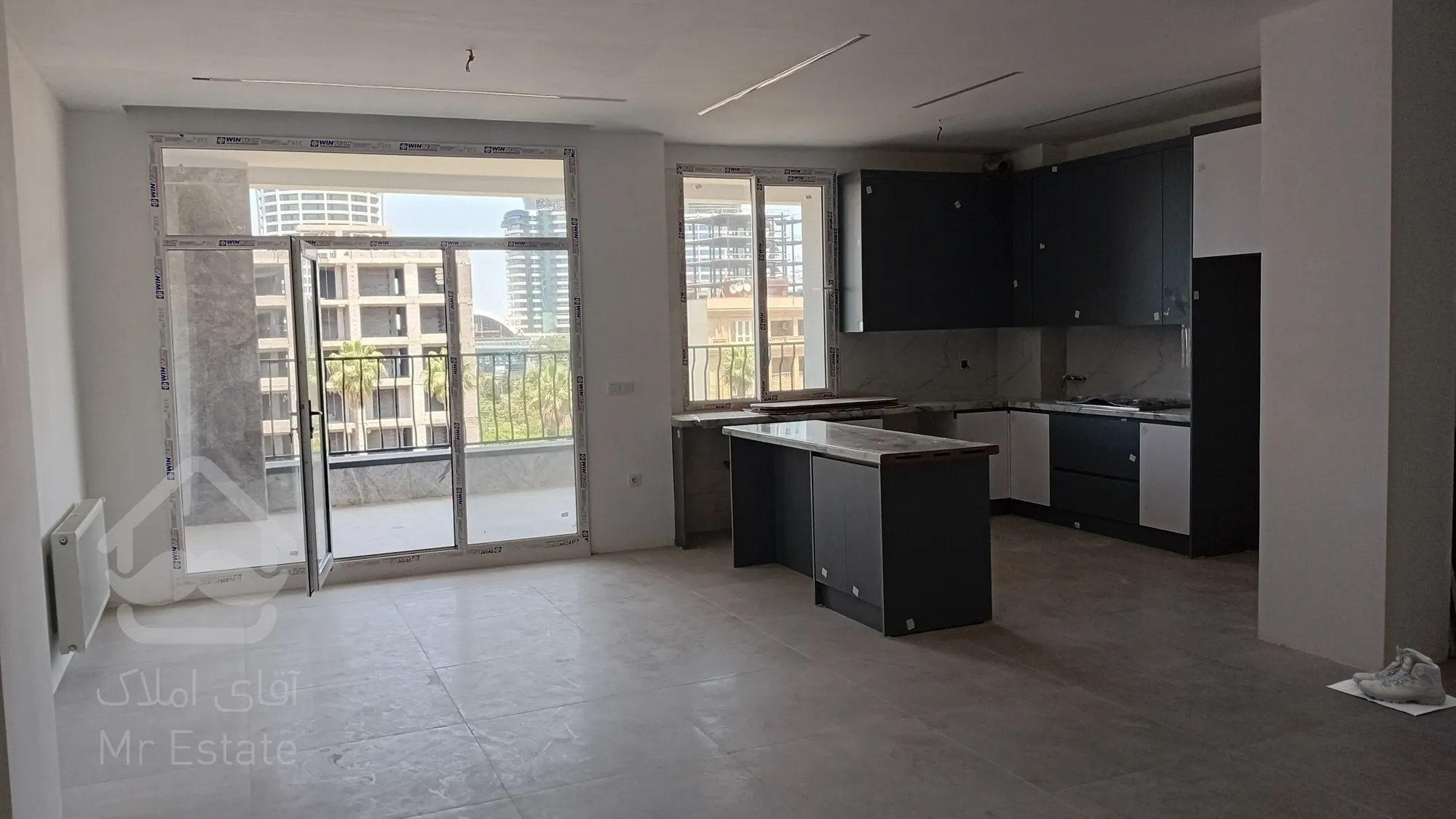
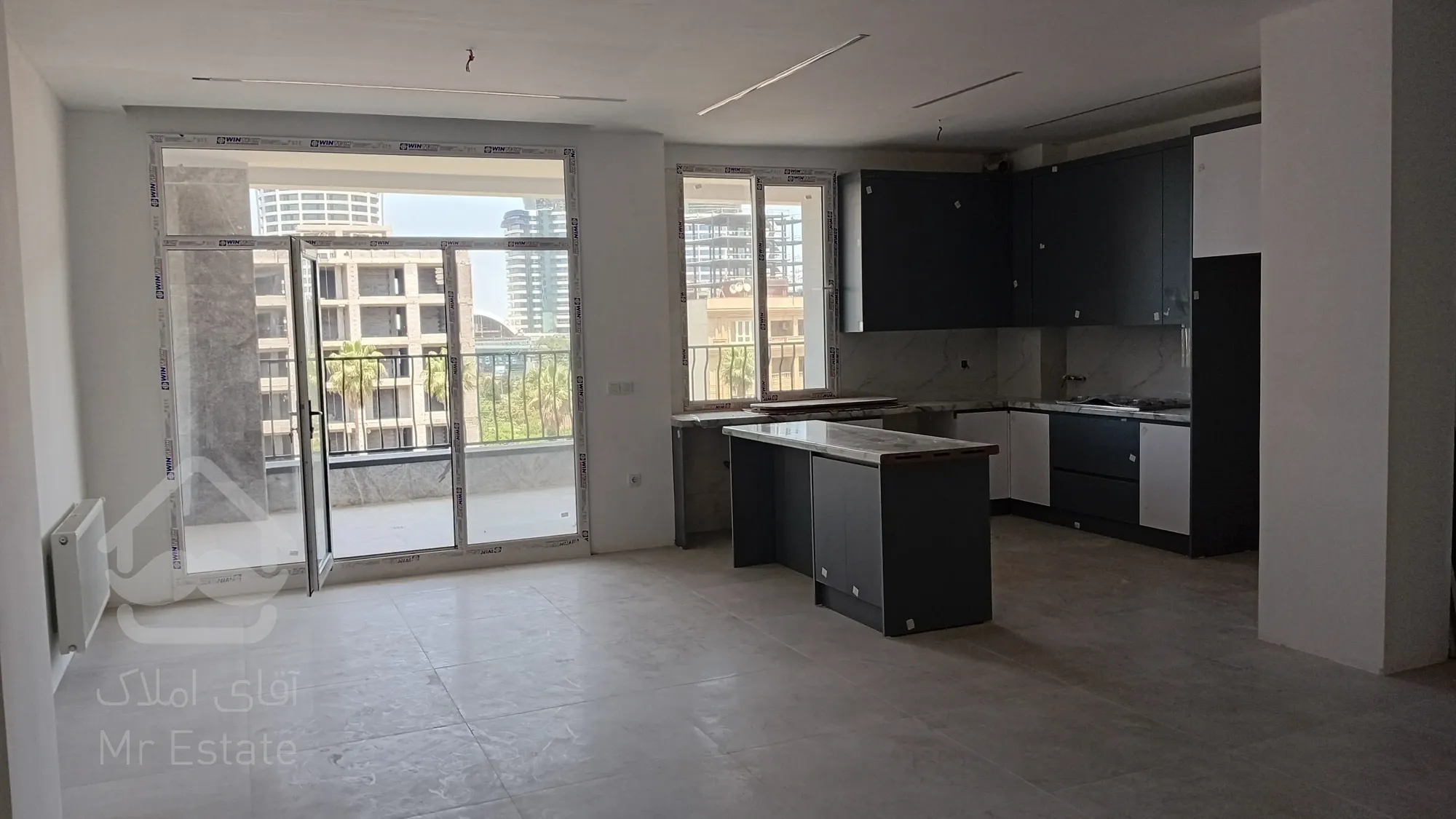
- boots [1326,644,1456,716]
